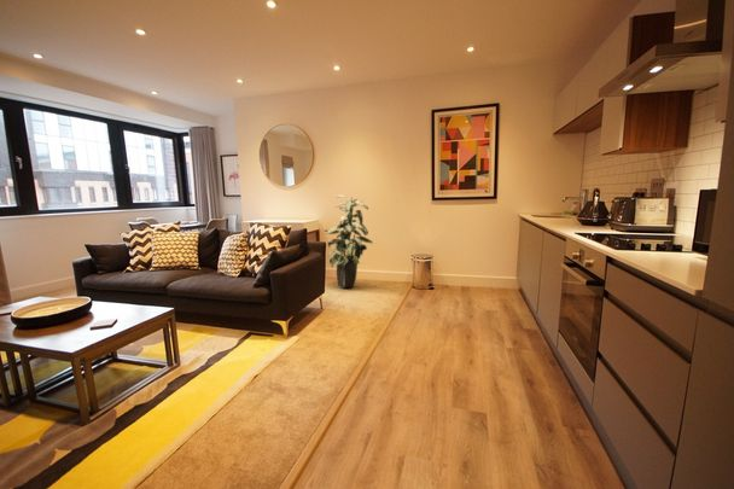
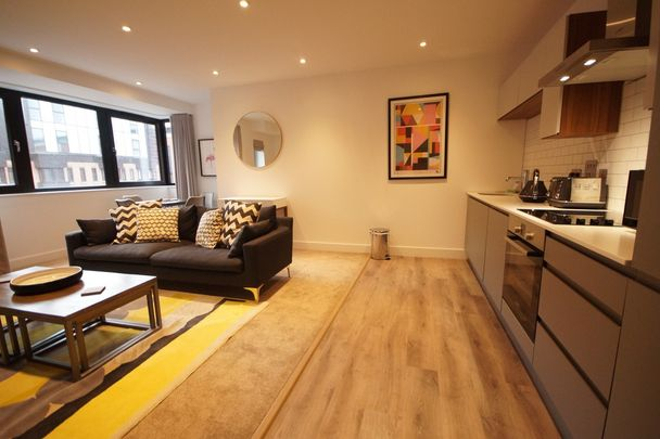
- indoor plant [324,193,374,289]
